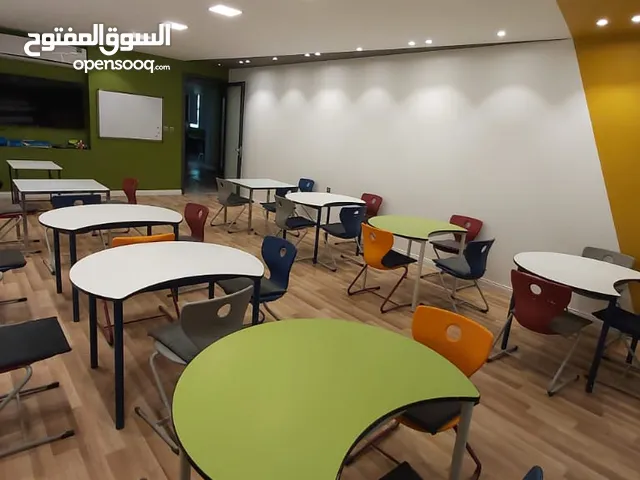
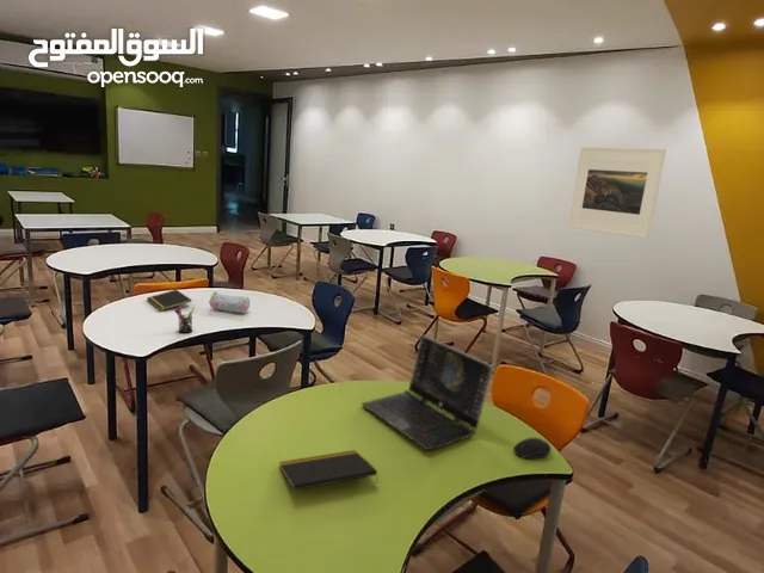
+ laptop computer [361,334,494,451]
+ notepad [146,289,192,312]
+ pen holder [173,306,196,334]
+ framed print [567,147,667,240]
+ pencil case [208,291,251,314]
+ computer mouse [512,437,552,460]
+ notepad [278,449,378,492]
